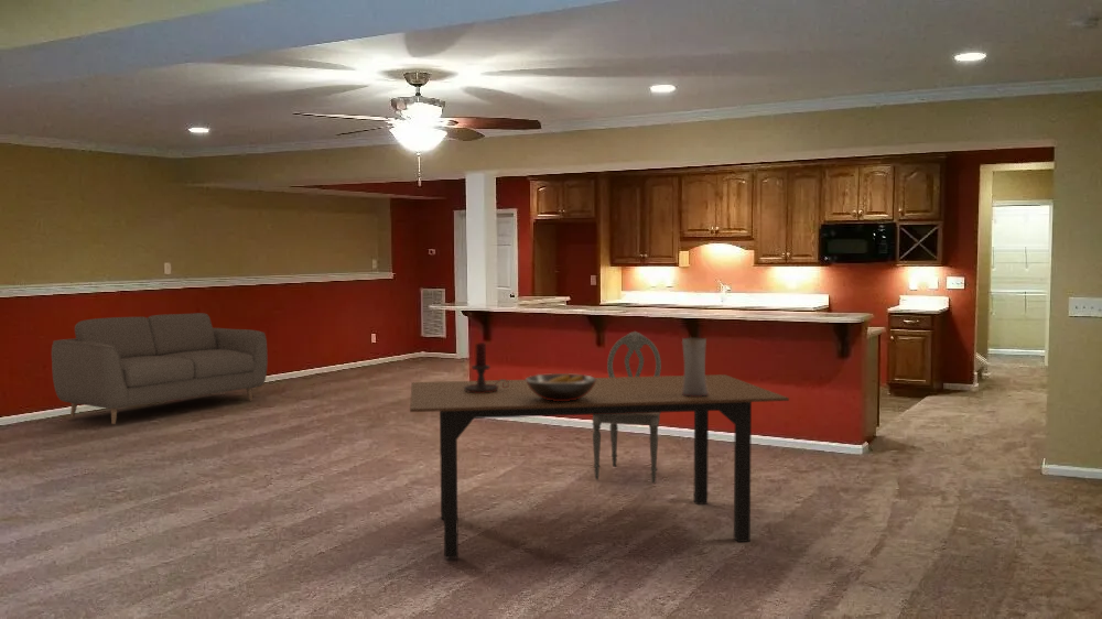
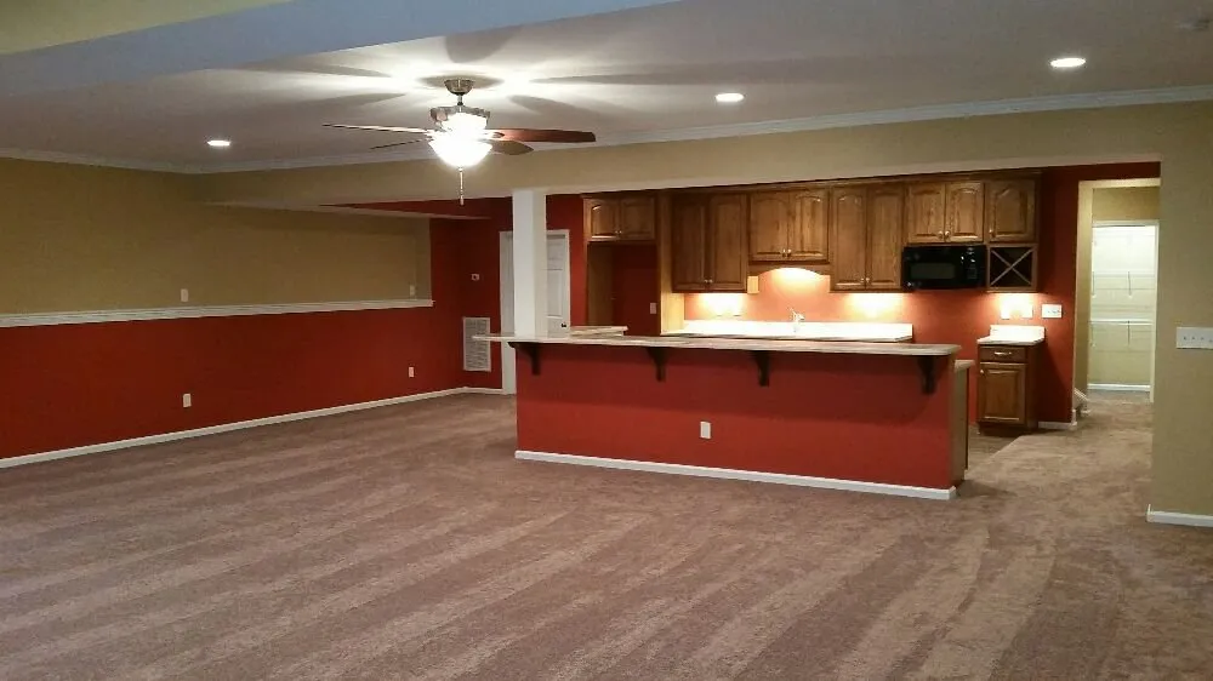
- dining chair [592,330,662,484]
- sofa [51,312,269,425]
- candle holder [464,341,509,393]
- fruit bowl [525,372,597,401]
- vase [681,336,709,397]
- dining table [409,373,790,560]
